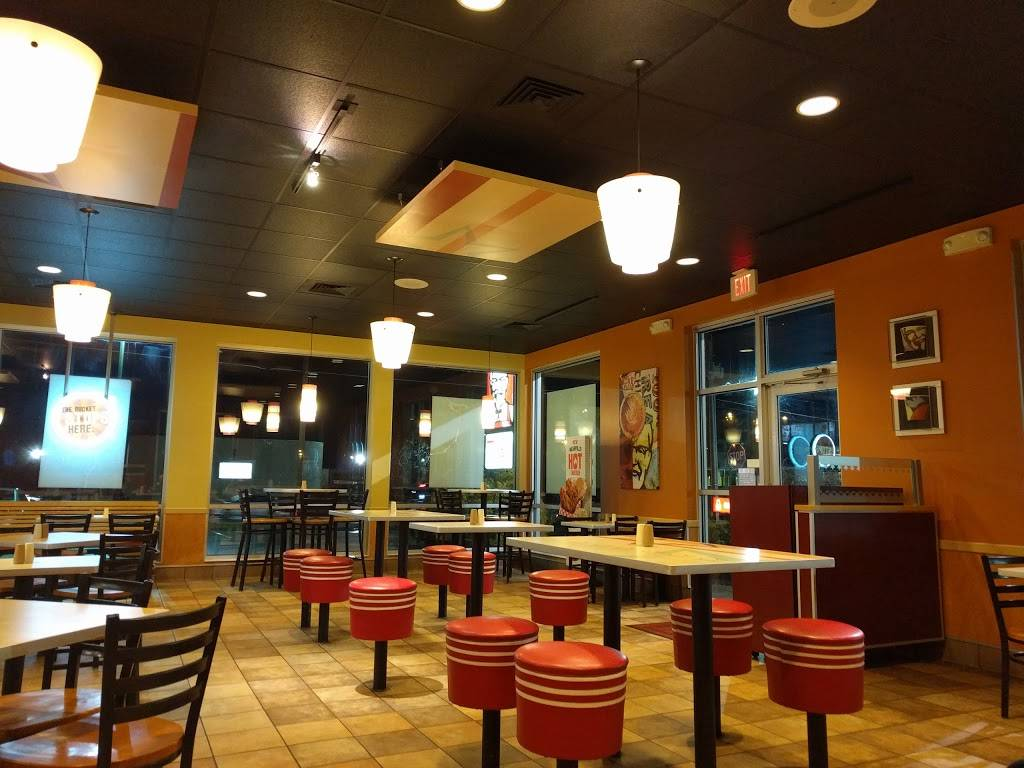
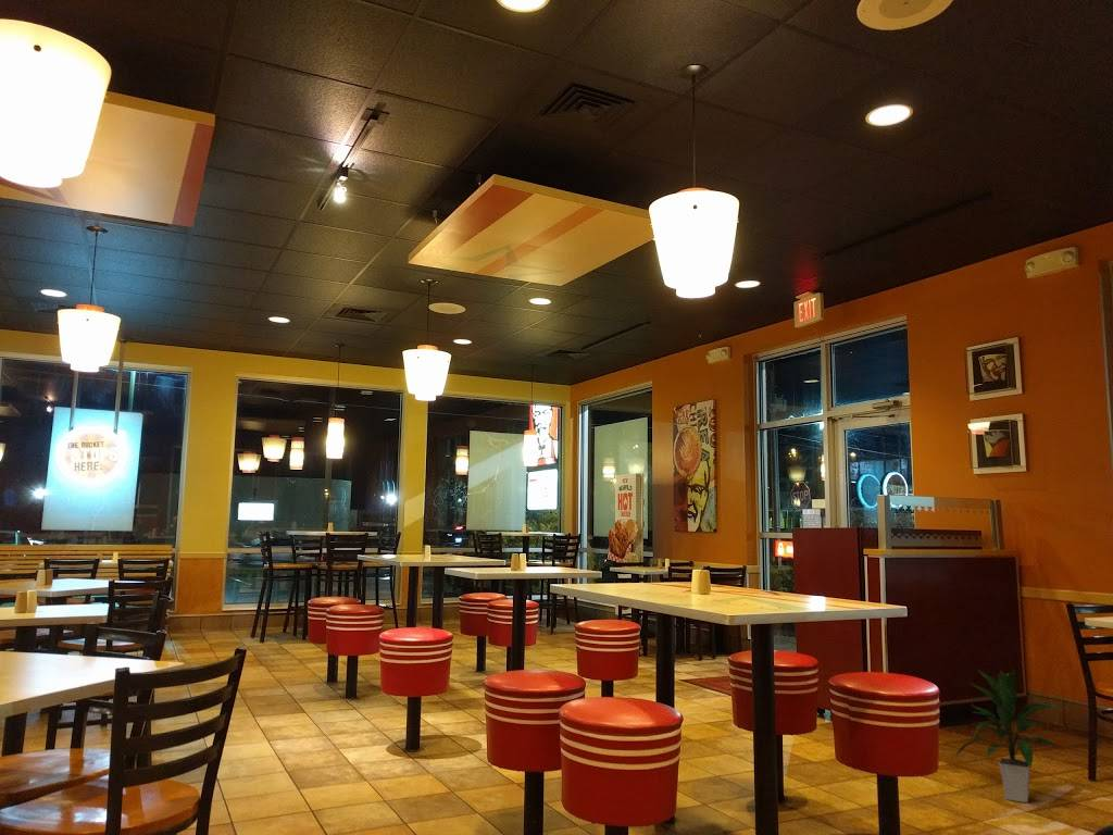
+ indoor plant [954,666,1065,803]
